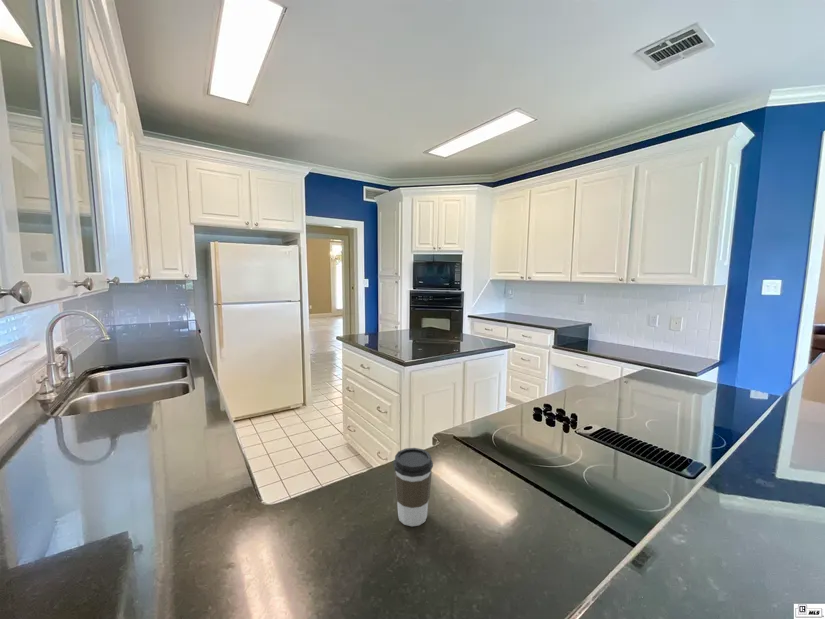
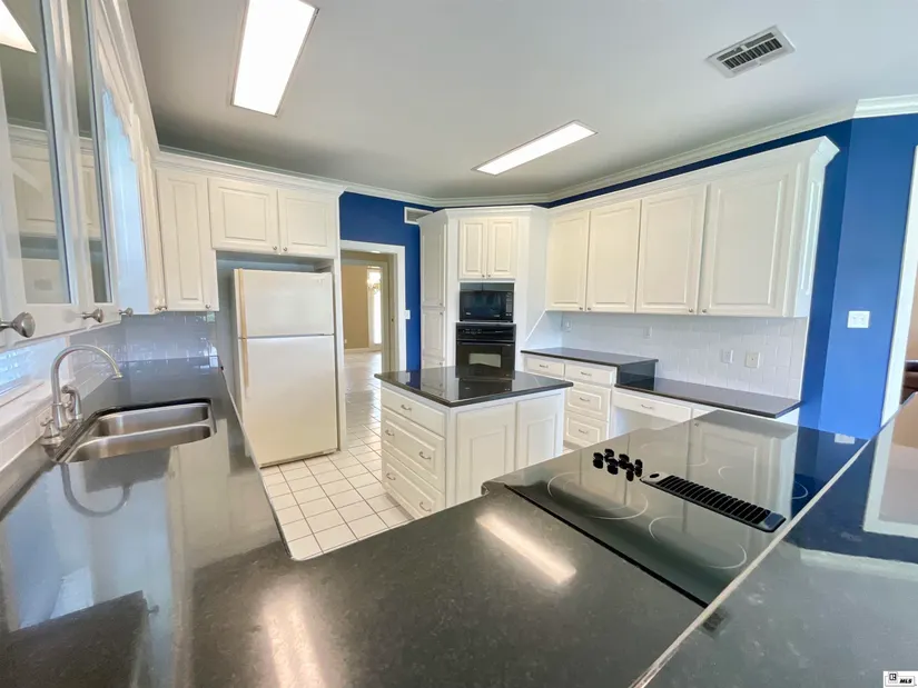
- coffee cup [392,447,434,527]
